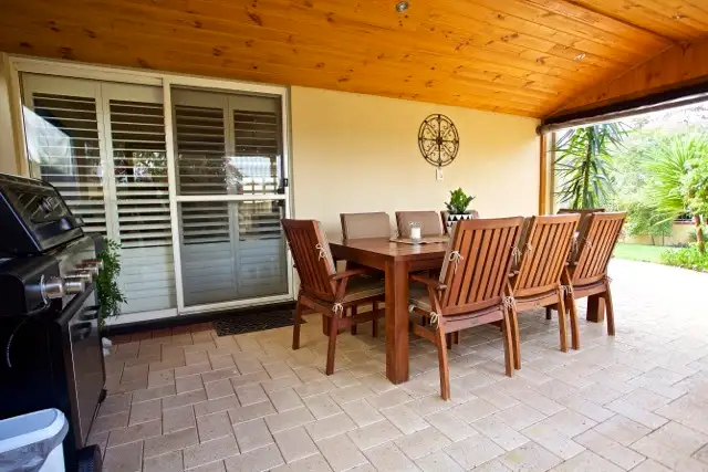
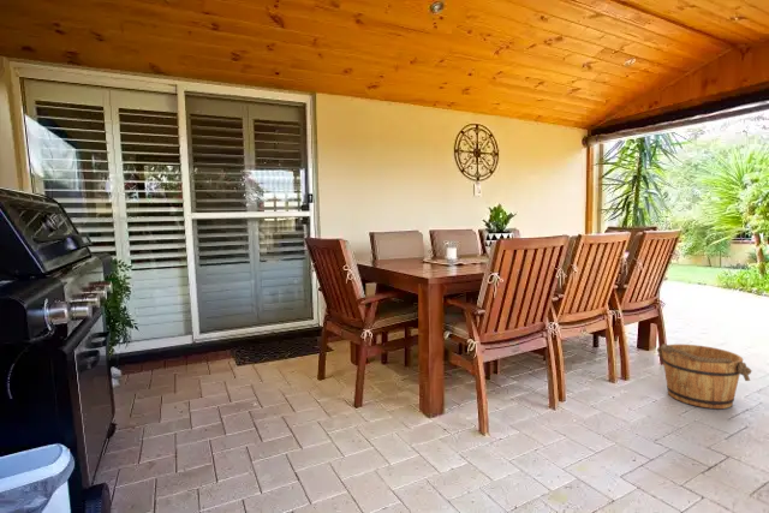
+ bucket [656,342,753,410]
